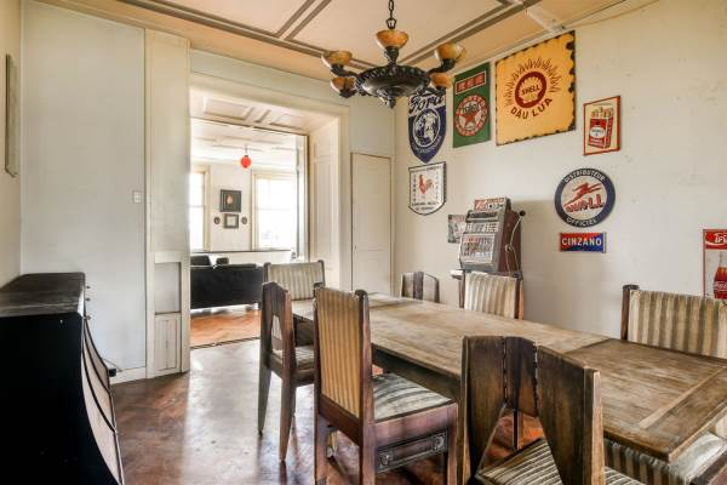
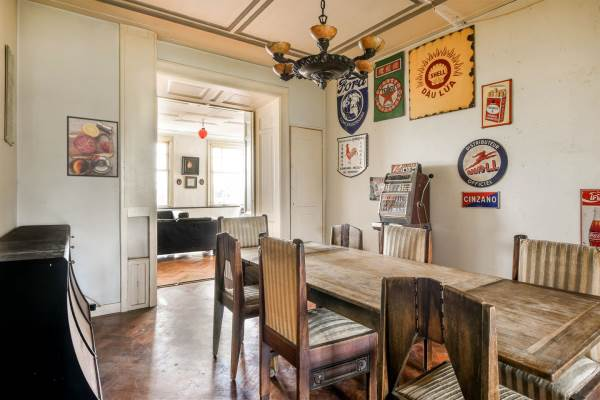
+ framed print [66,115,120,179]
